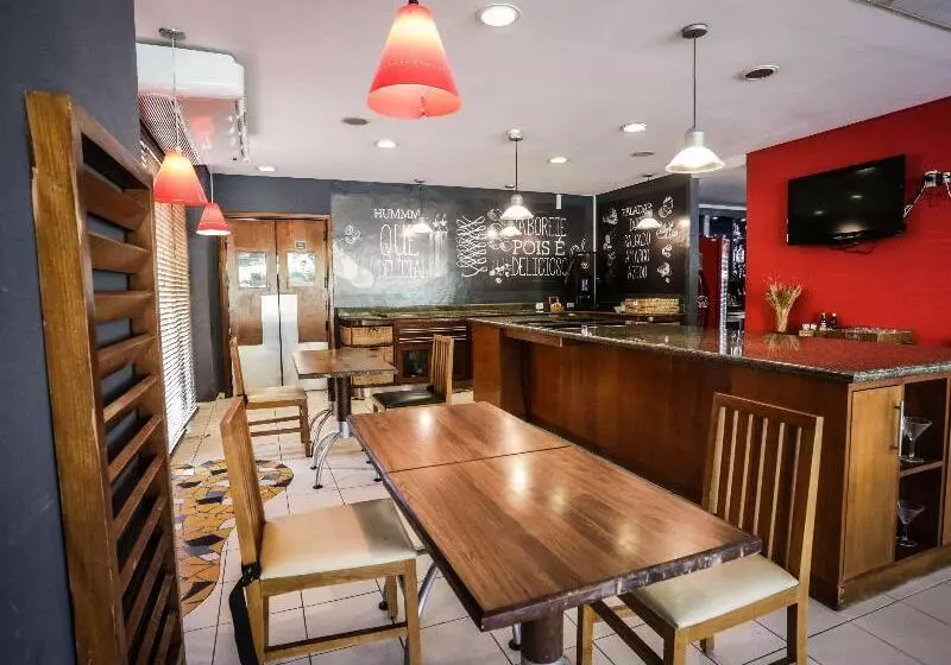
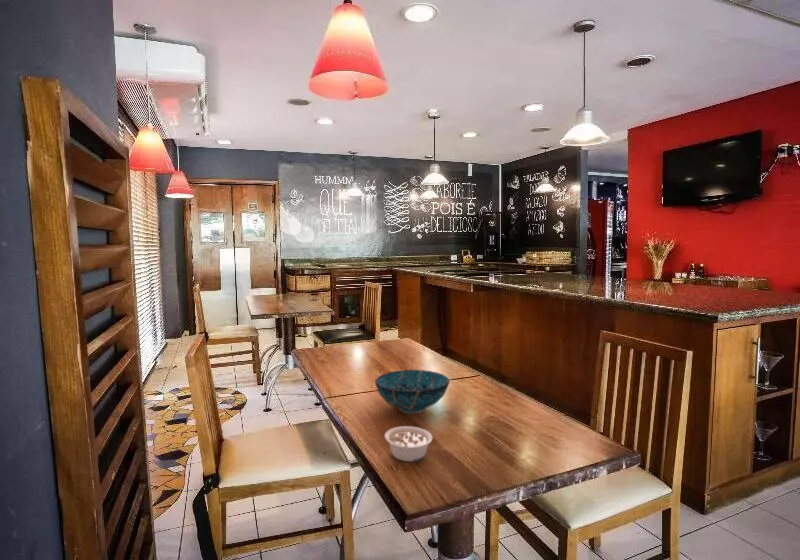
+ legume [383,425,433,463]
+ decorative bowl [374,369,451,414]
